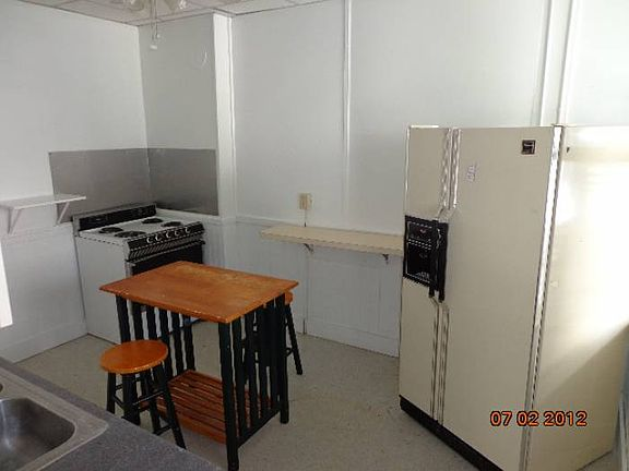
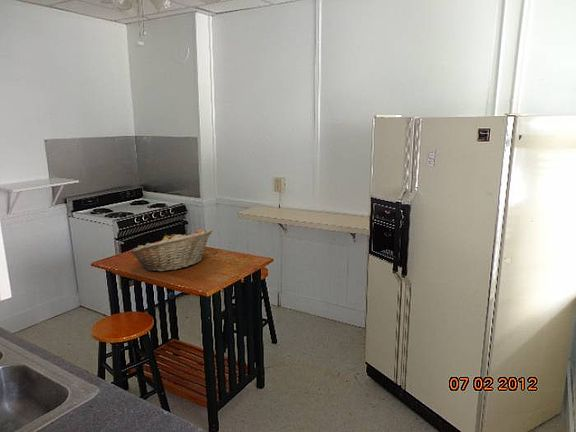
+ fruit basket [128,228,214,272]
